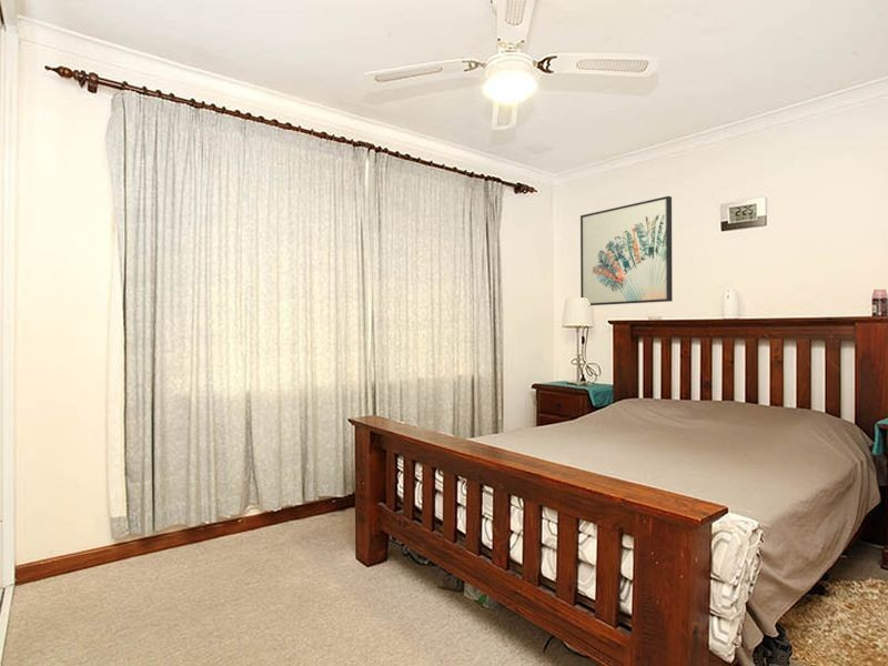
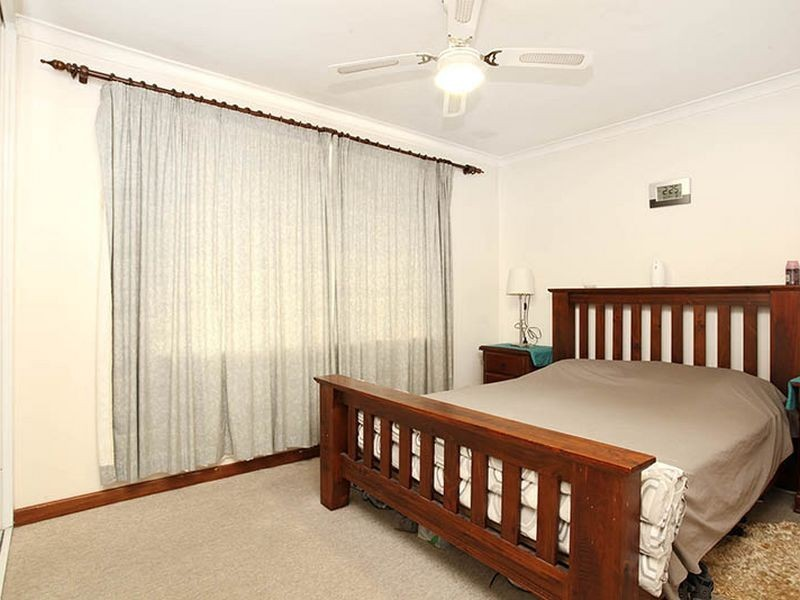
- wall art [579,195,674,306]
